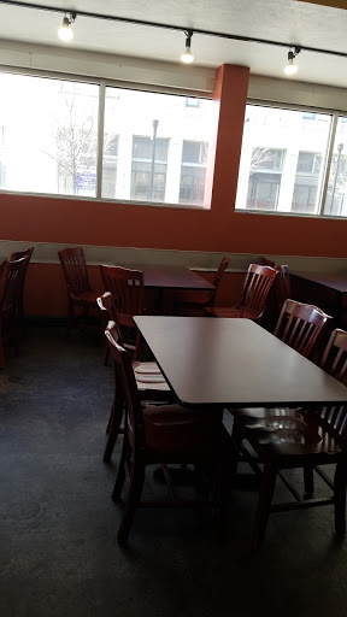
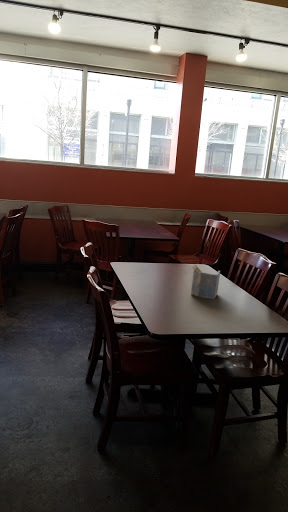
+ napkin holder [190,264,221,300]
